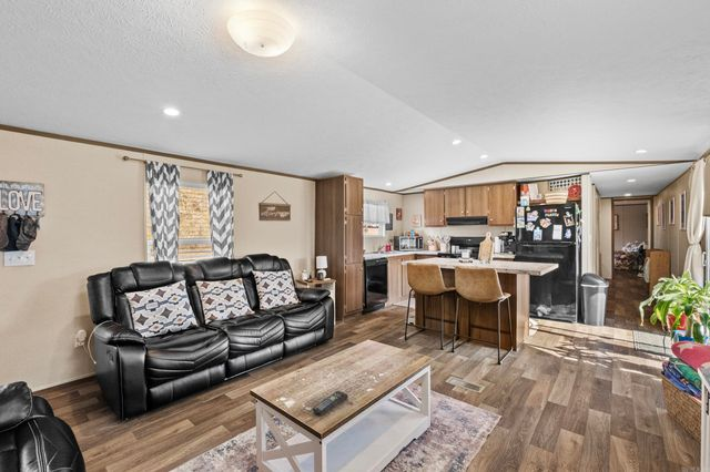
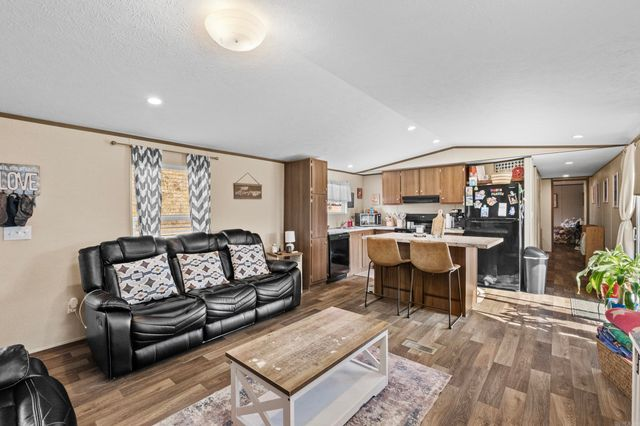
- remote control [311,390,349,415]
